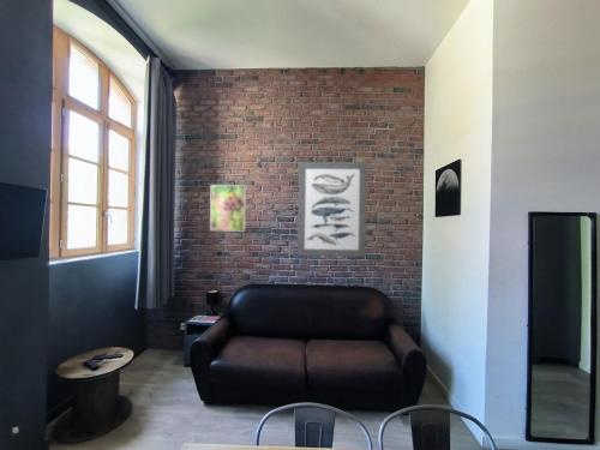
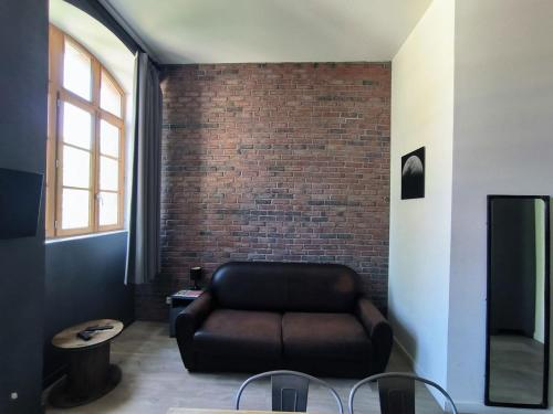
- wall art [296,161,367,258]
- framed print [209,184,247,232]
